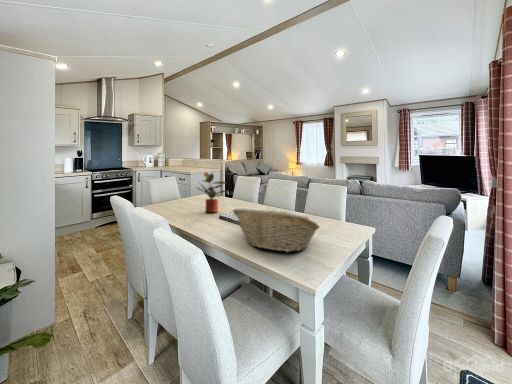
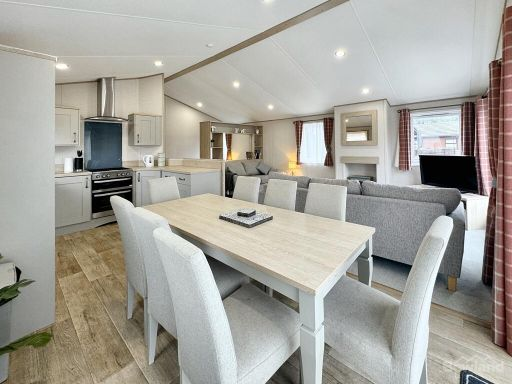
- fruit basket [232,208,321,253]
- potted plant [195,171,230,213]
